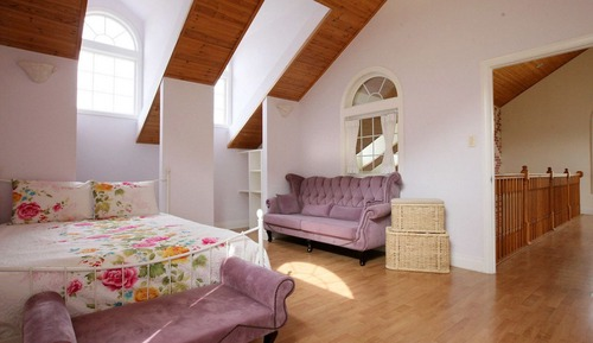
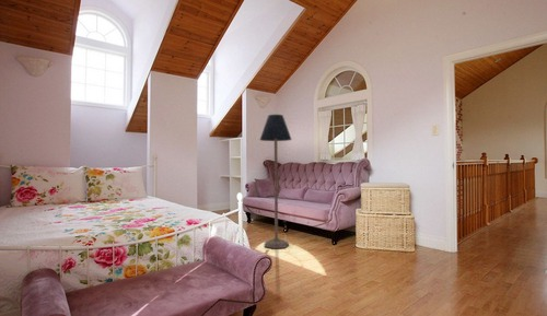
+ floor lamp [259,114,292,249]
